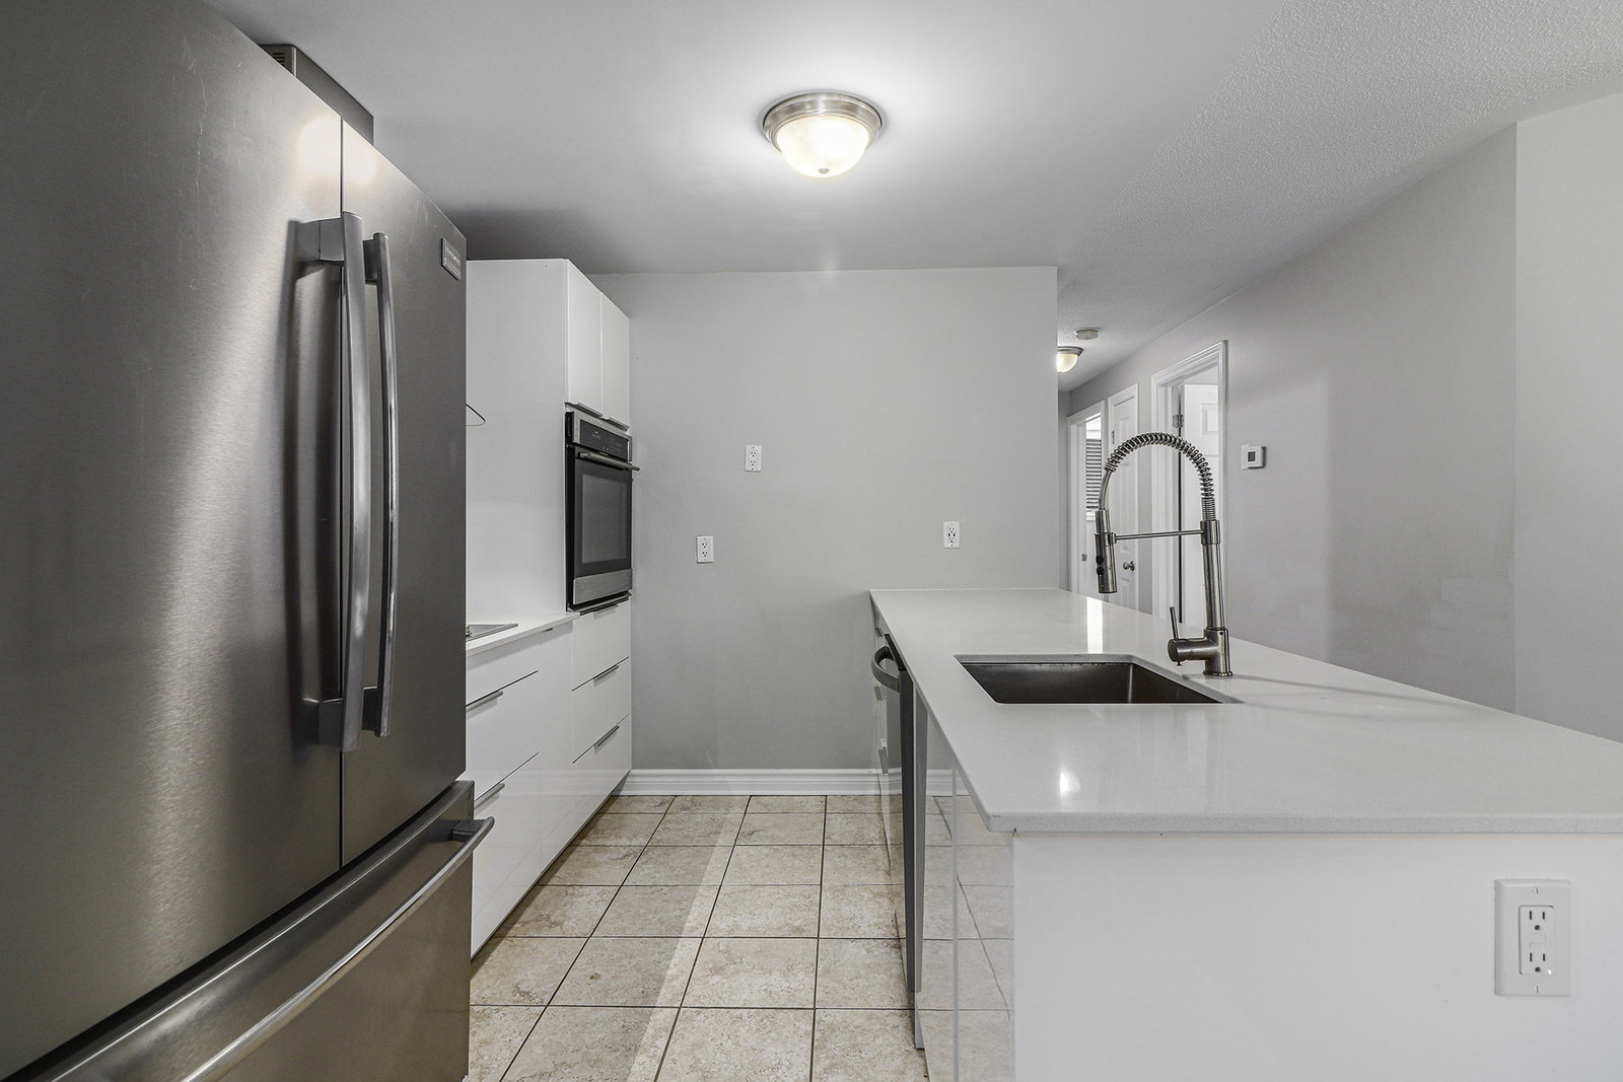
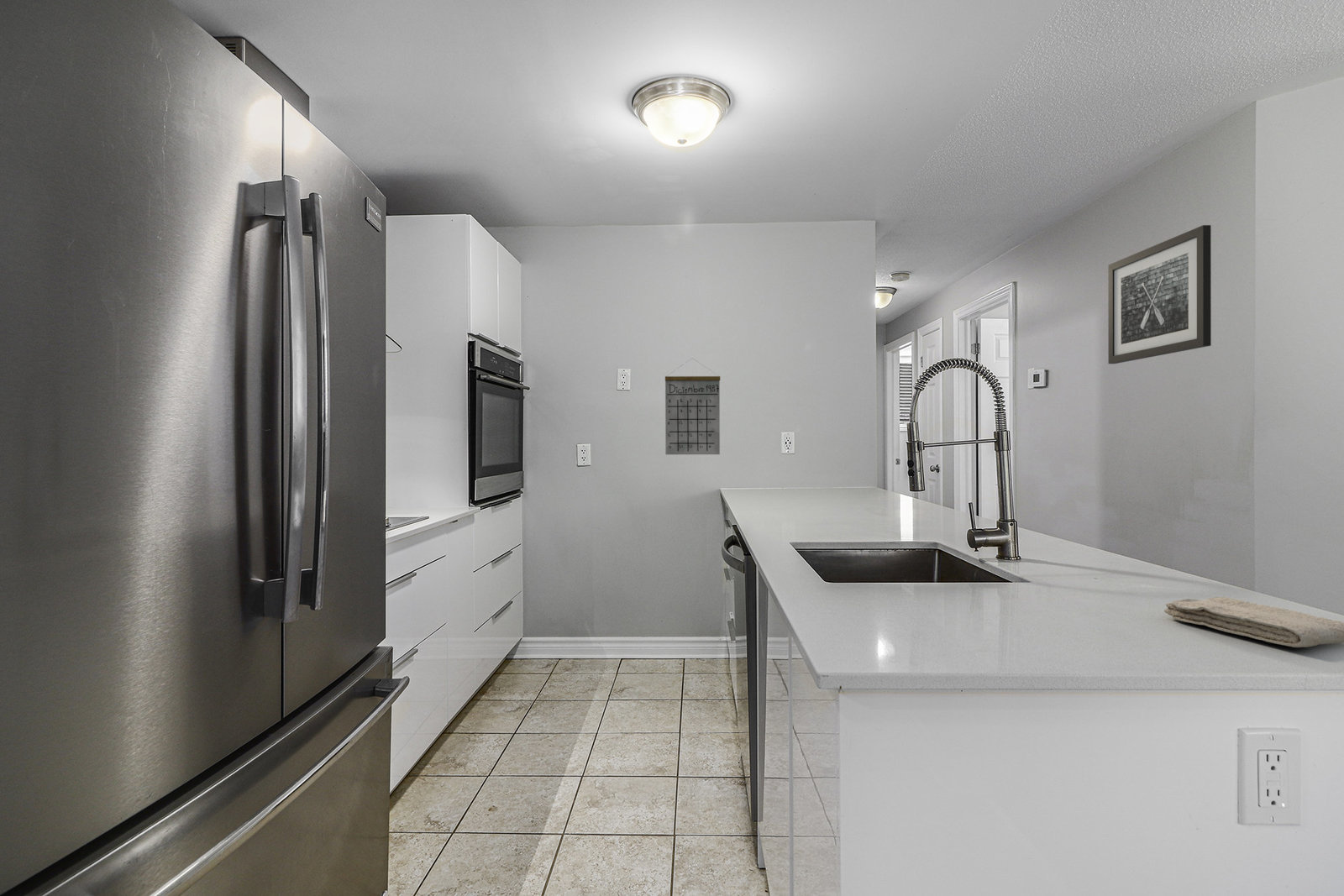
+ calendar [664,358,721,455]
+ washcloth [1163,596,1344,648]
+ wall art [1107,224,1212,364]
